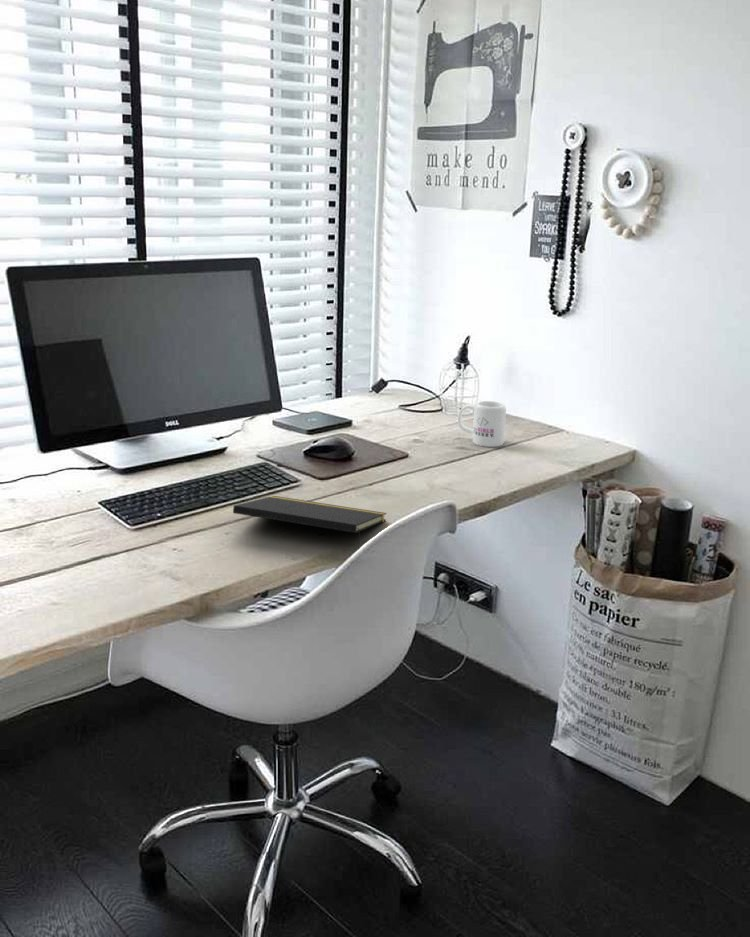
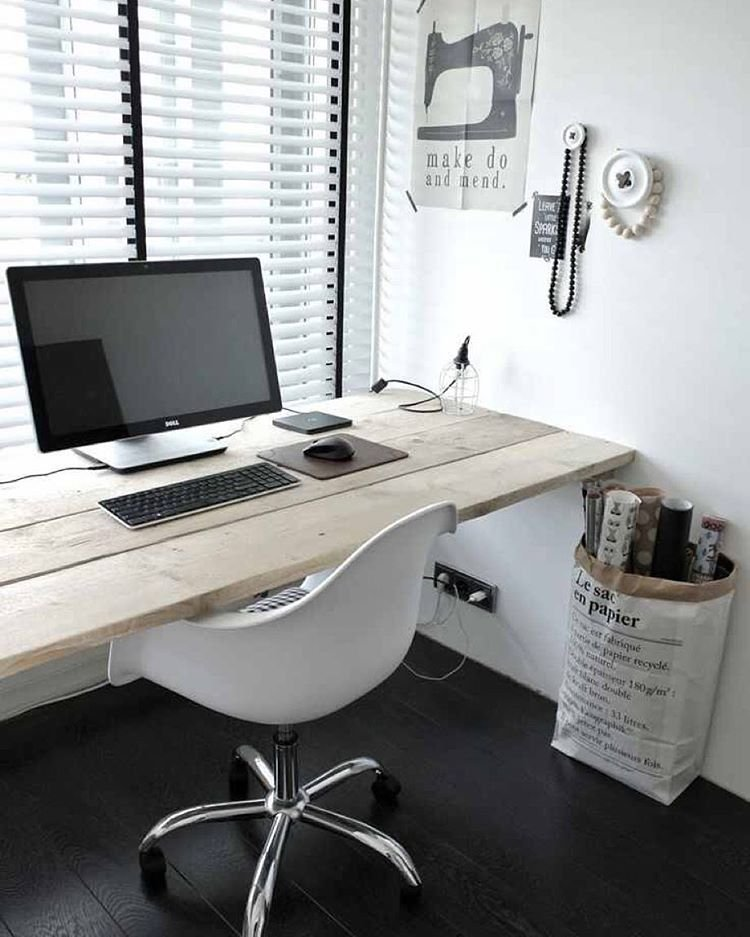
- mug [457,400,507,448]
- notepad [232,495,387,549]
